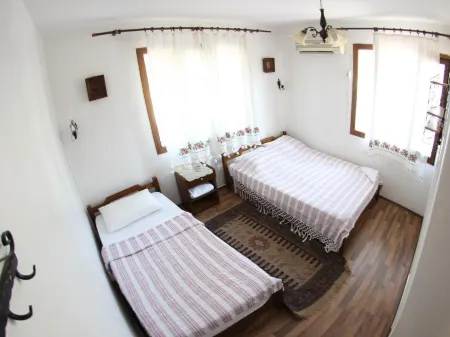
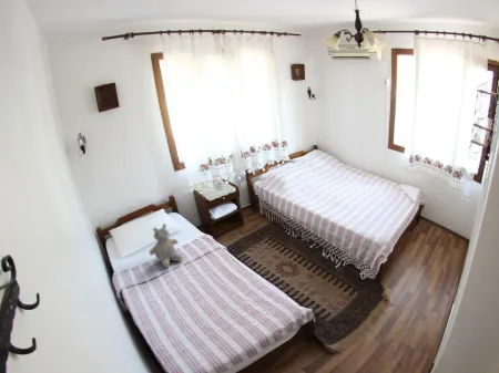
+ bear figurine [149,222,184,269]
